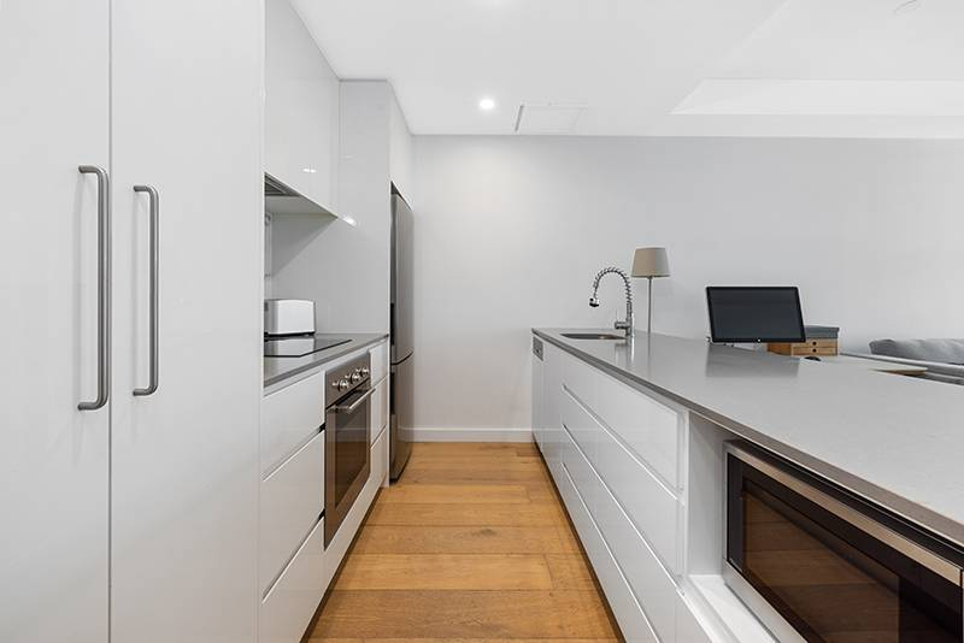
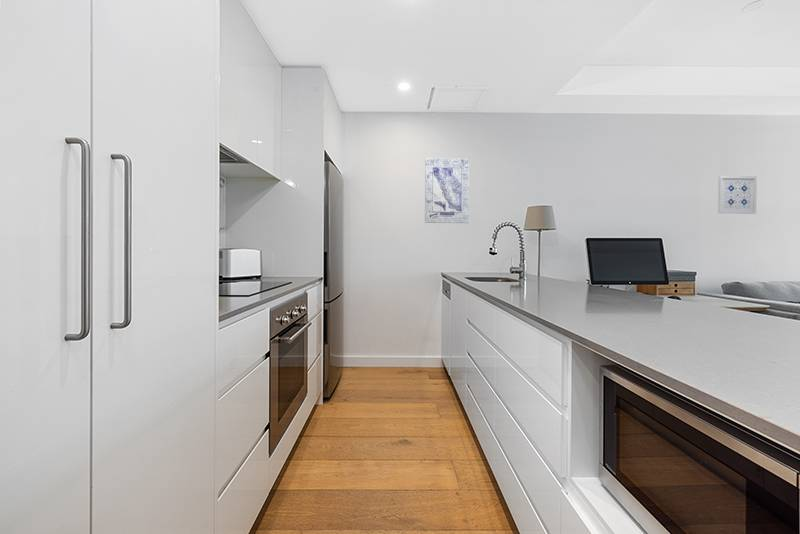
+ wall art [424,157,470,224]
+ wall art [717,175,758,215]
